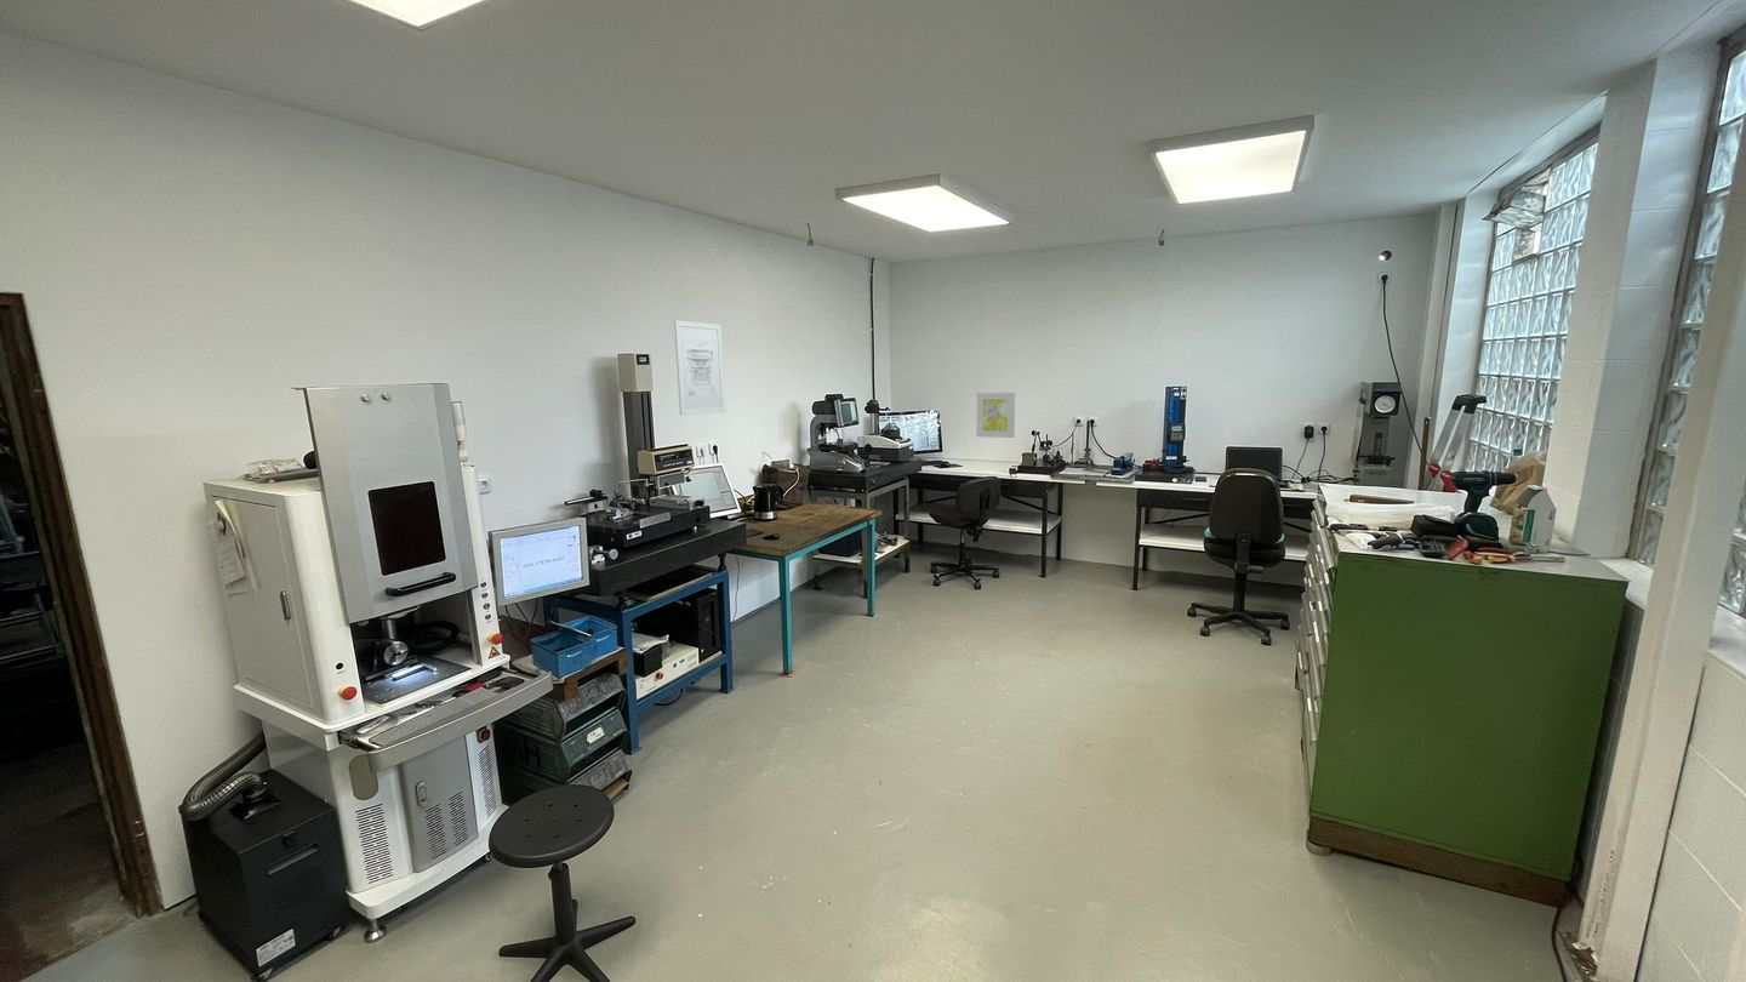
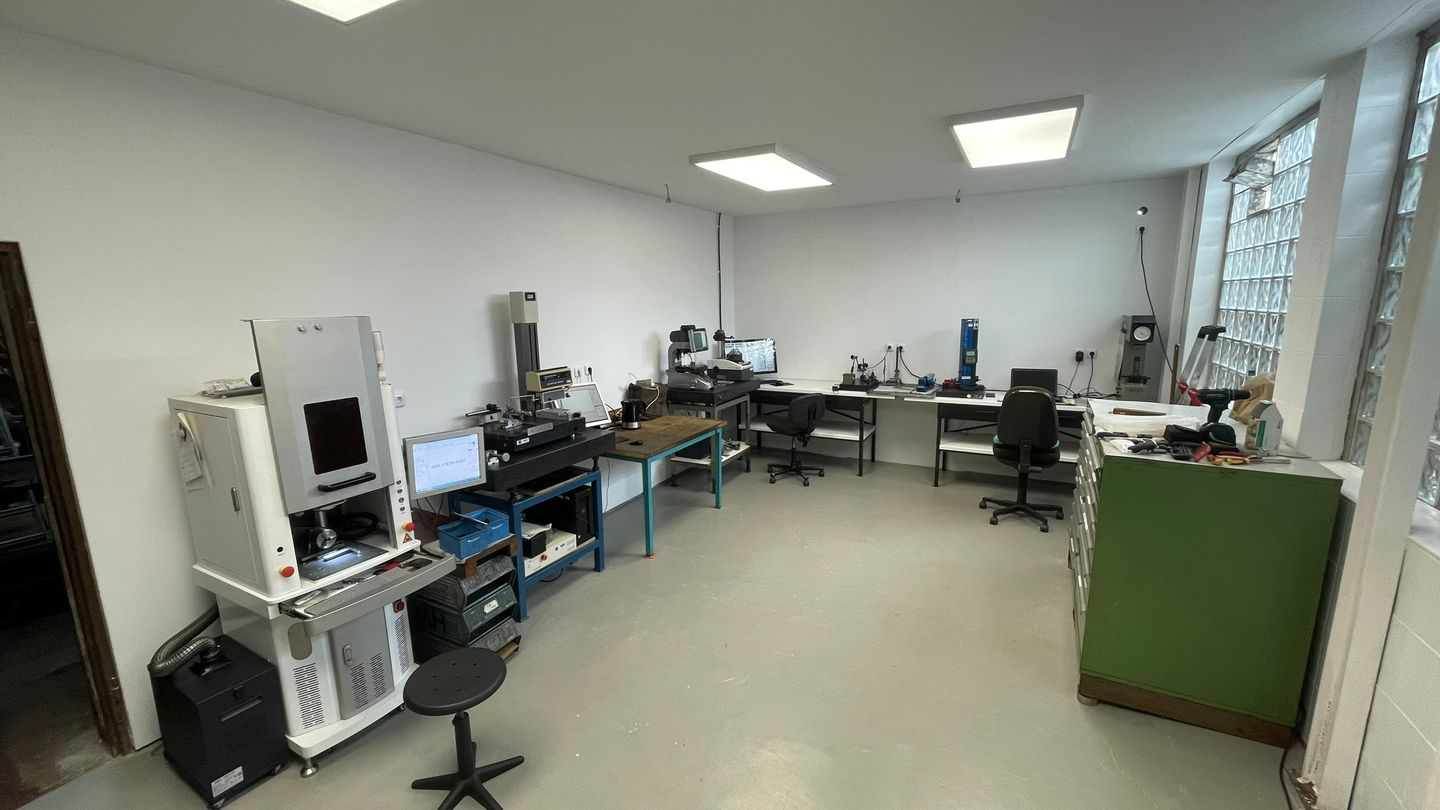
- wall art [975,392,1016,439]
- wall art [673,319,726,416]
